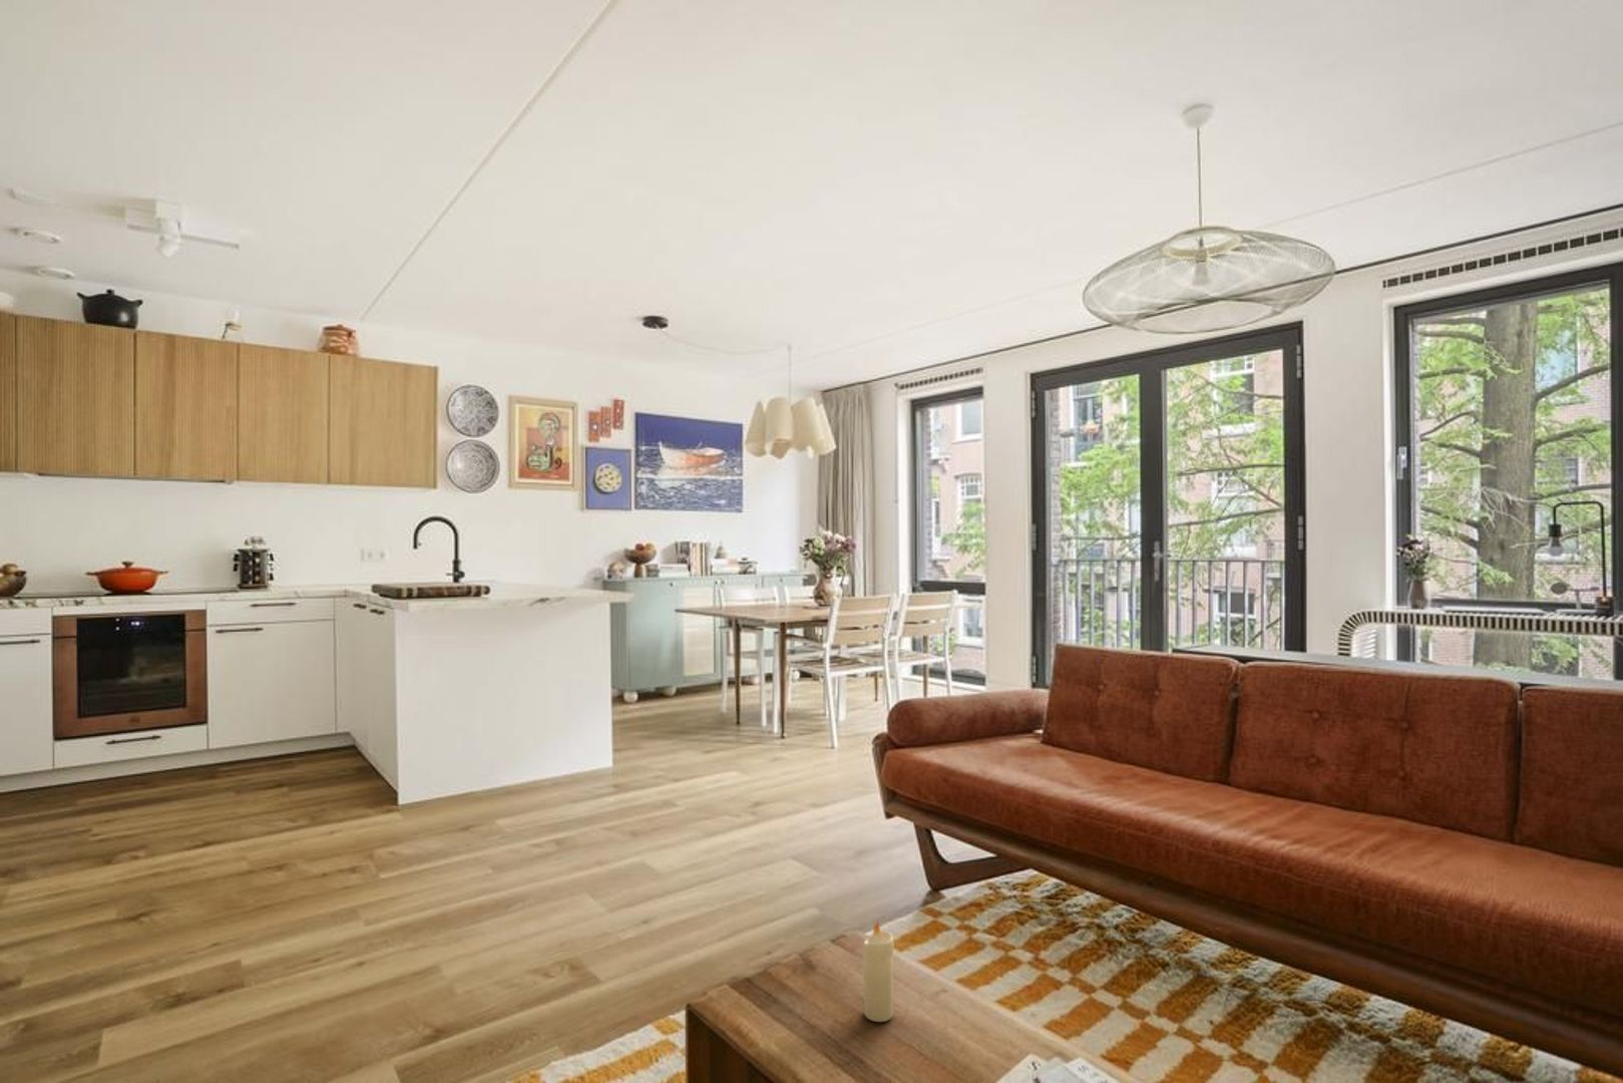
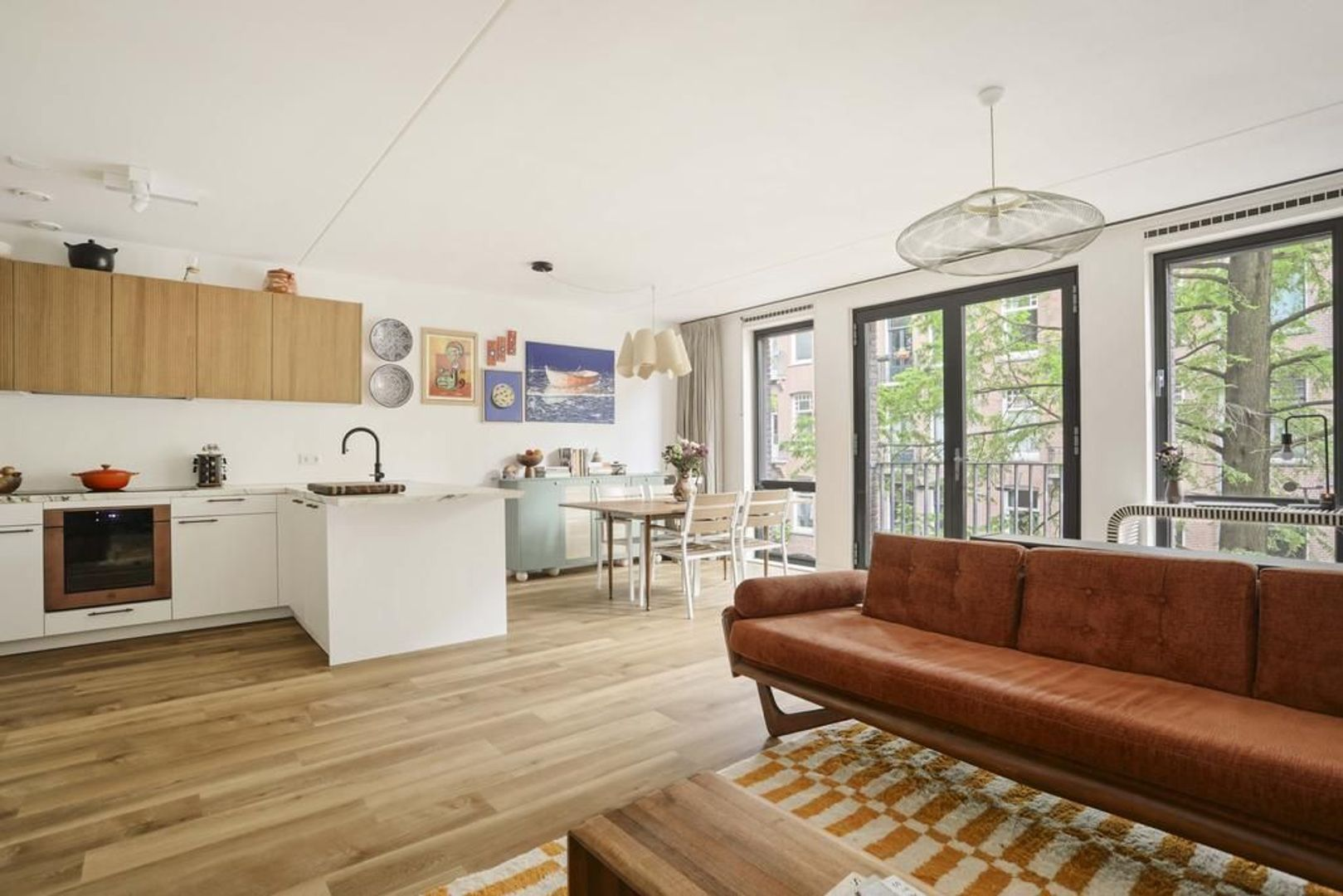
- candle [862,920,895,1023]
